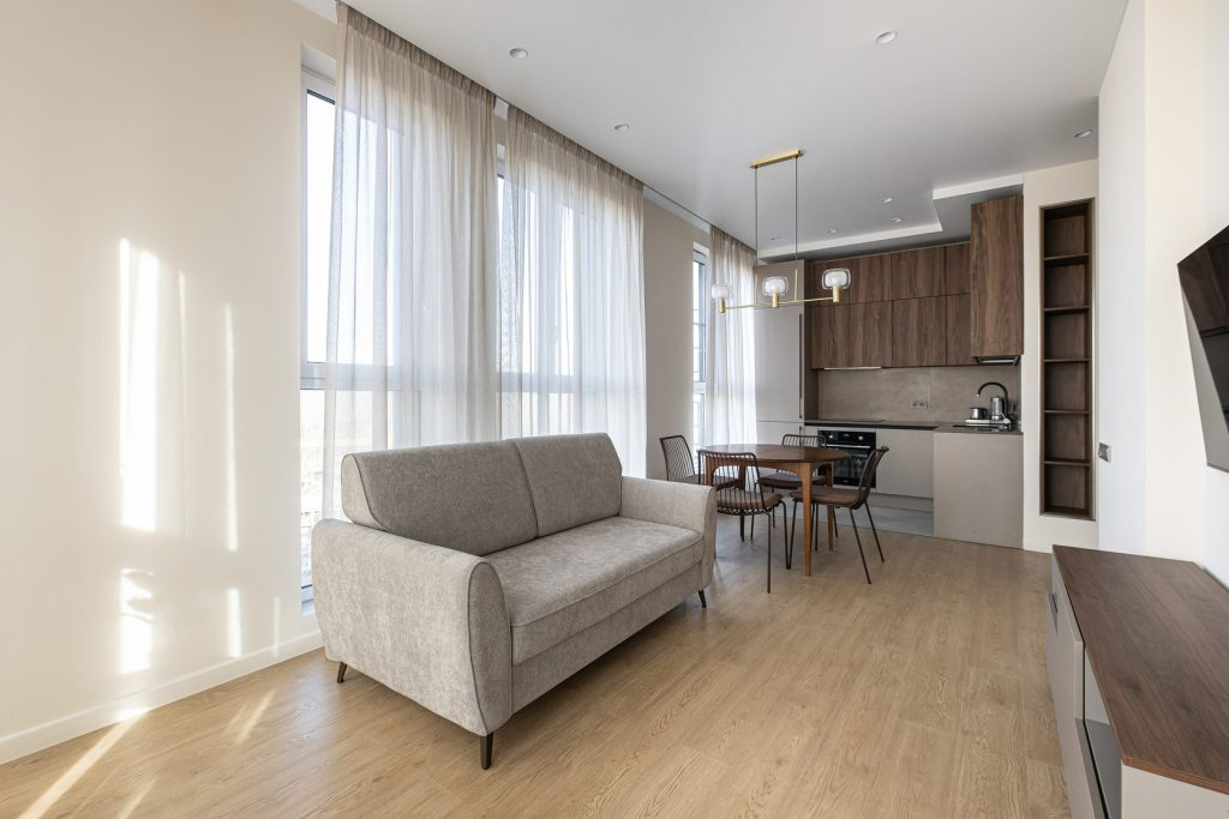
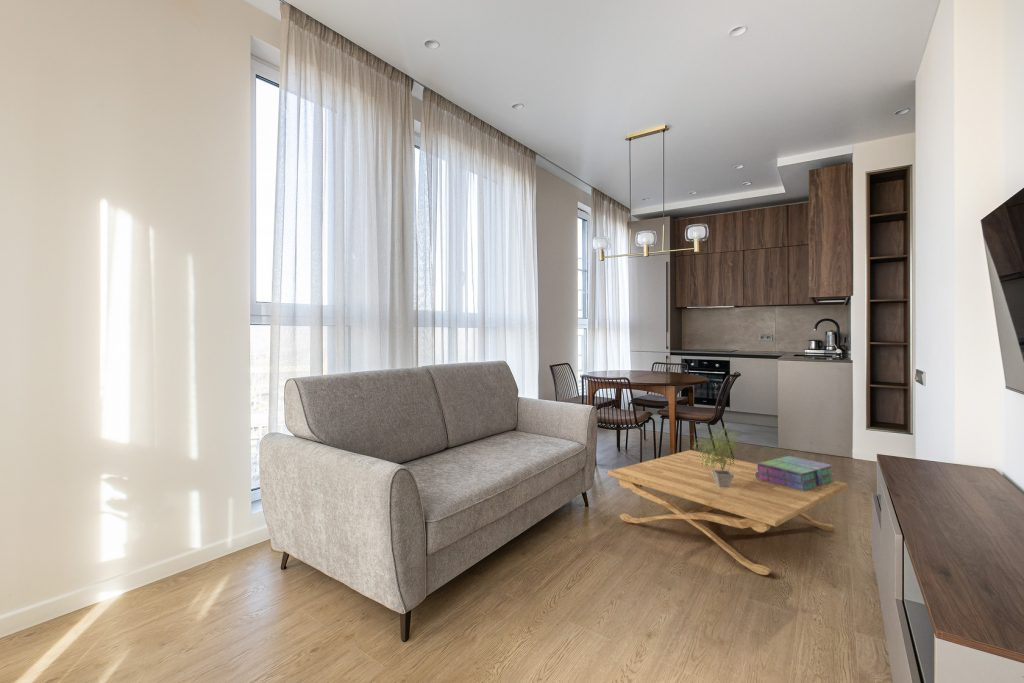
+ potted plant [690,424,746,487]
+ coffee table [607,449,849,576]
+ stack of books [755,455,836,491]
